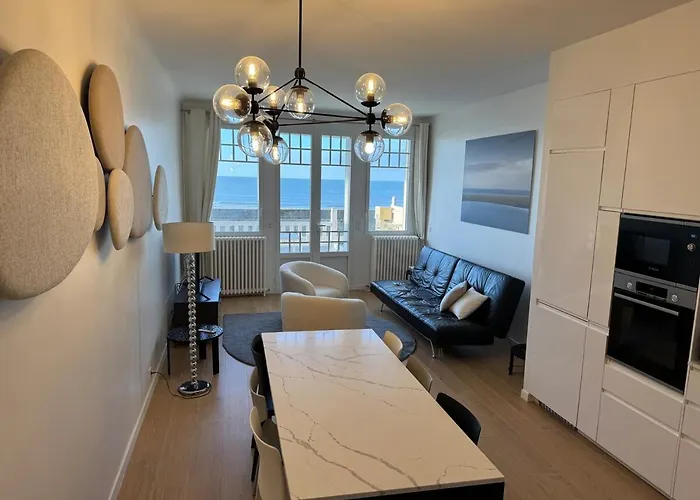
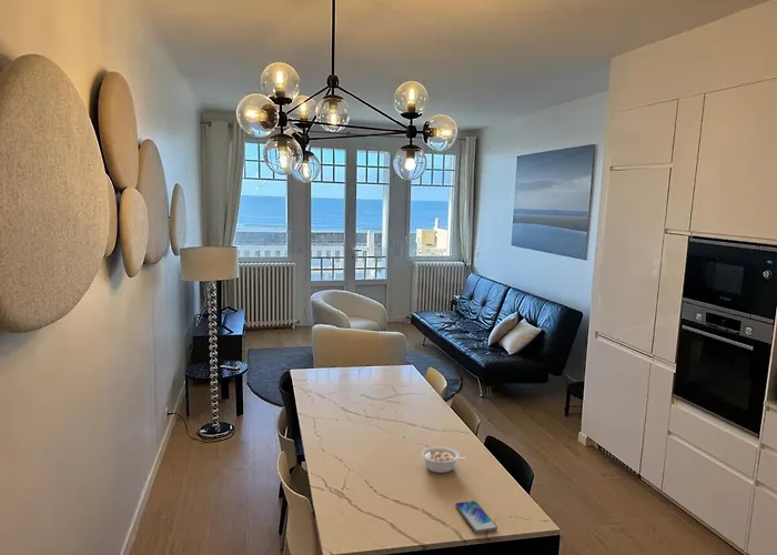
+ legume [420,446,467,474]
+ smartphone [454,500,498,534]
